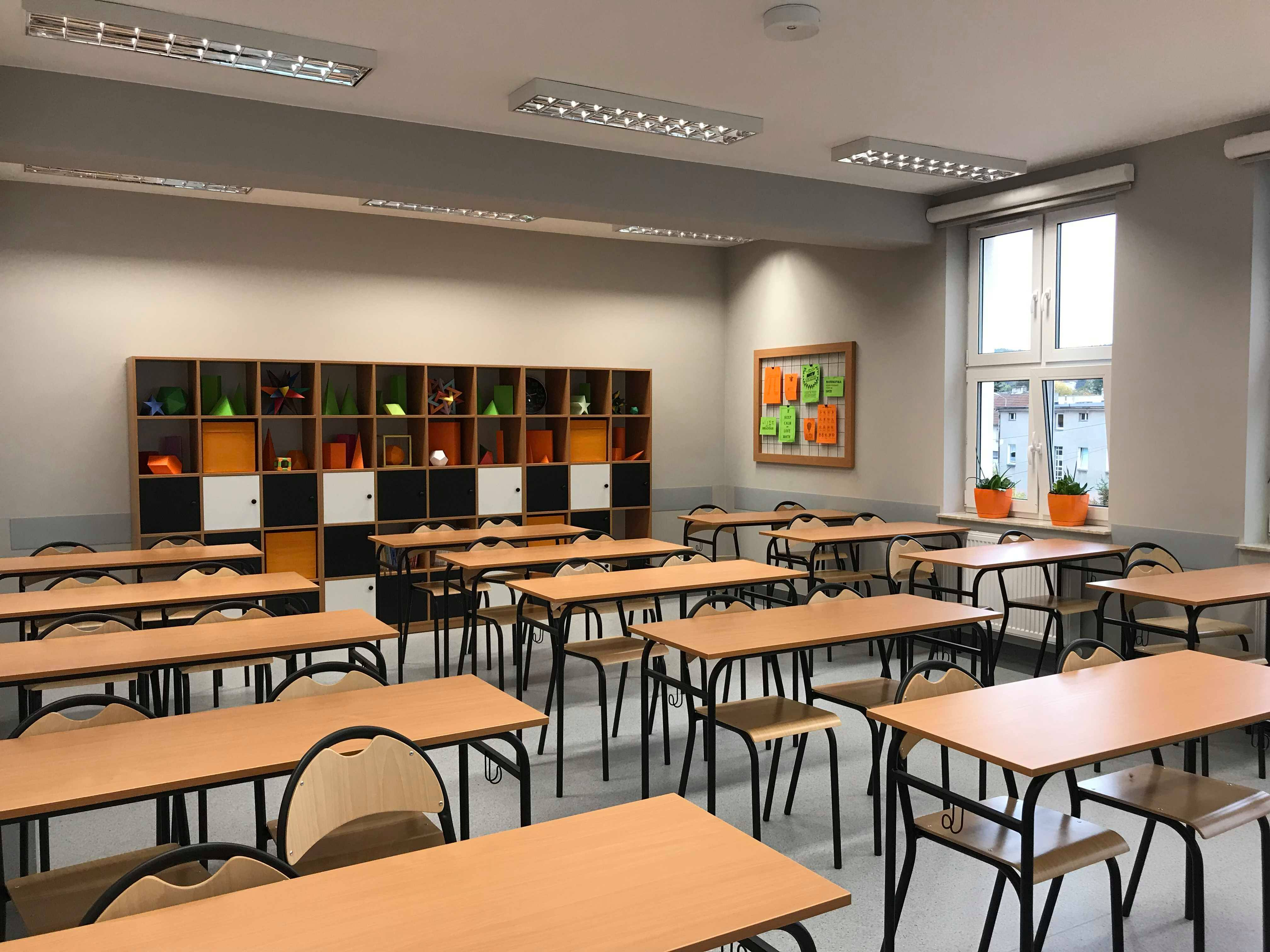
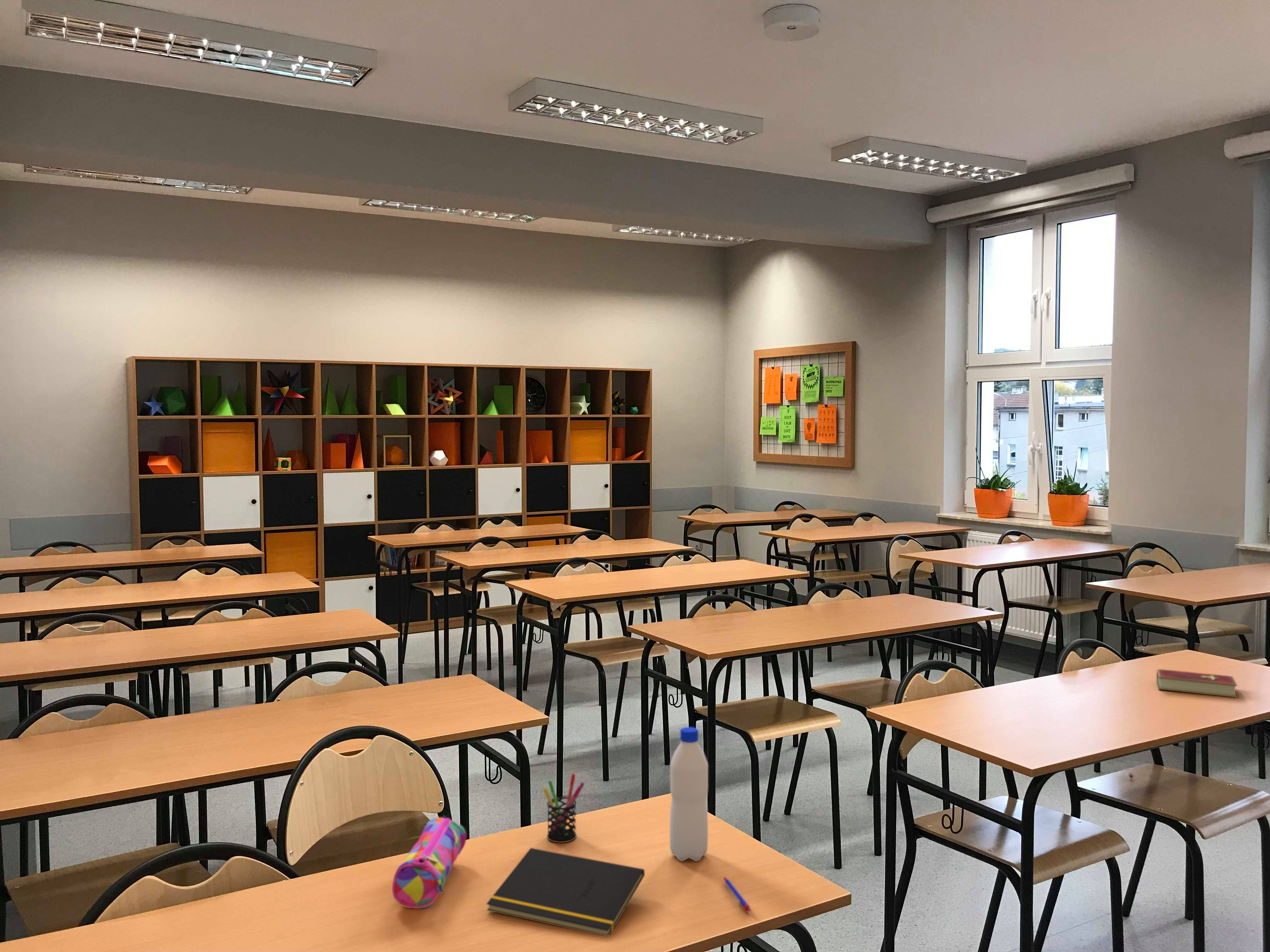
+ pen [723,876,751,912]
+ pen holder [543,773,585,843]
+ notepad [486,847,645,937]
+ hardcover book [1156,669,1237,698]
+ water bottle [669,727,708,862]
+ pencil case [392,817,467,909]
